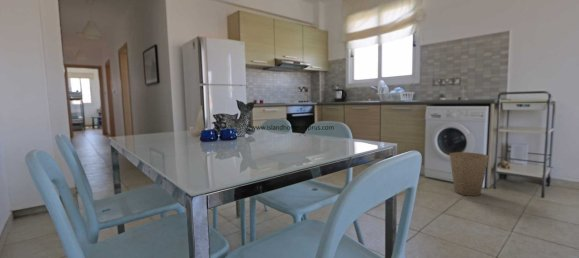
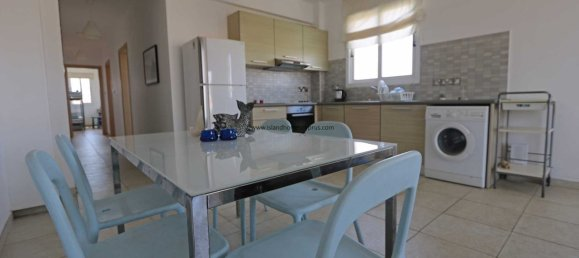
- trash can [448,151,490,197]
